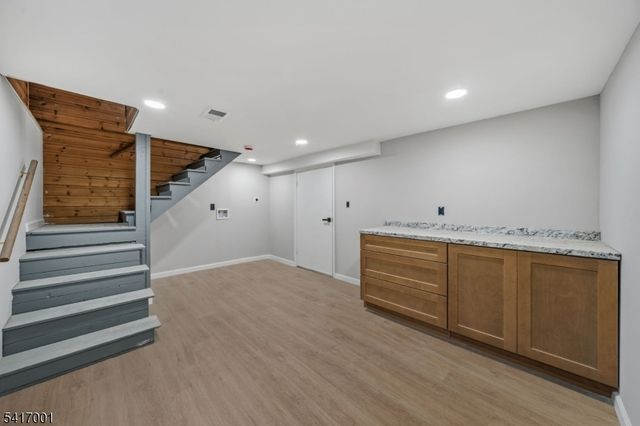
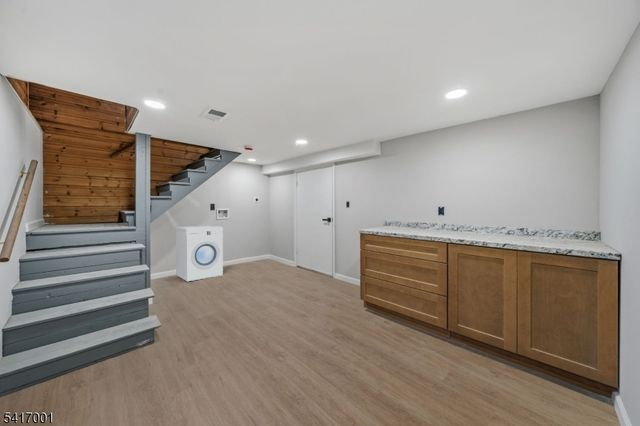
+ washing machine [175,225,224,282]
